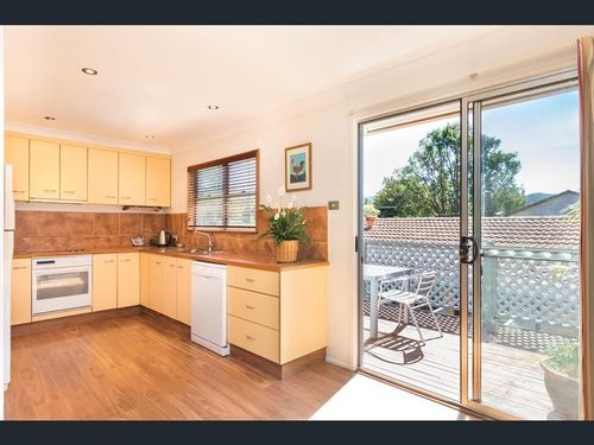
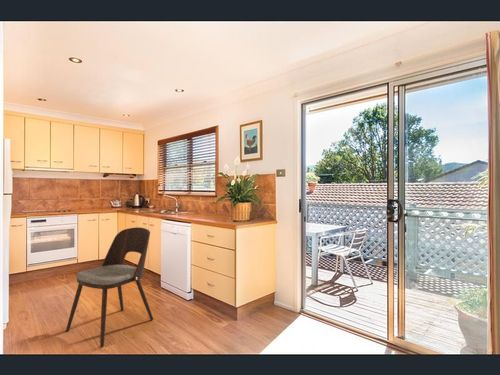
+ dining chair [65,226,154,348]
